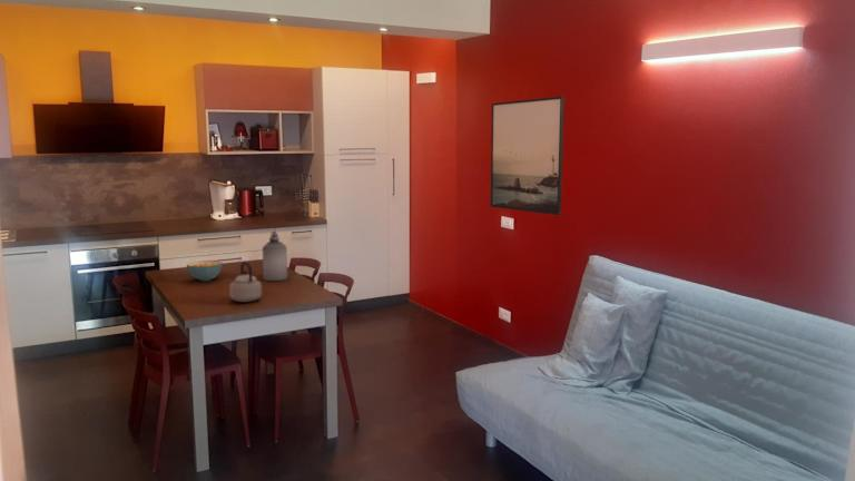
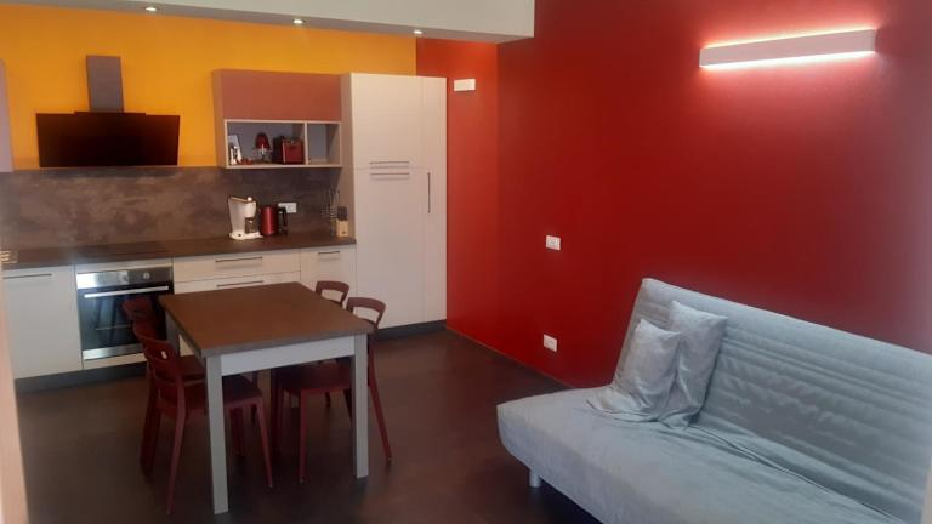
- cereal bowl [186,259,224,282]
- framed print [490,95,566,216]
- teapot [228,261,263,303]
- bottle [262,230,288,282]
